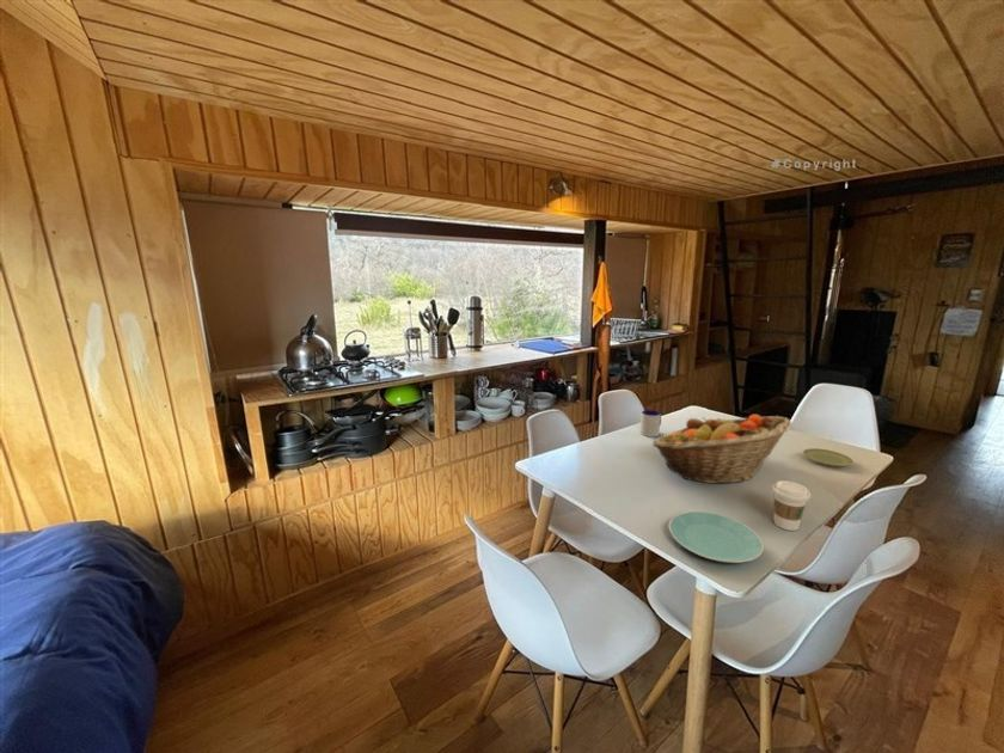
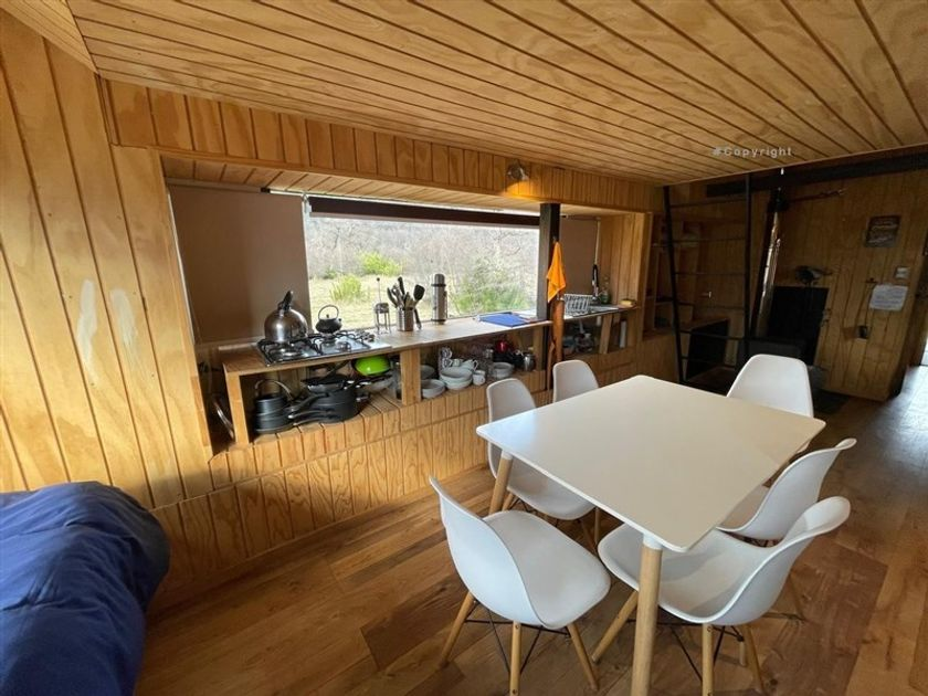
- plate [668,510,765,564]
- fruit basket [651,414,792,484]
- mug [639,409,662,437]
- plate [801,447,855,469]
- coffee cup [771,479,812,532]
